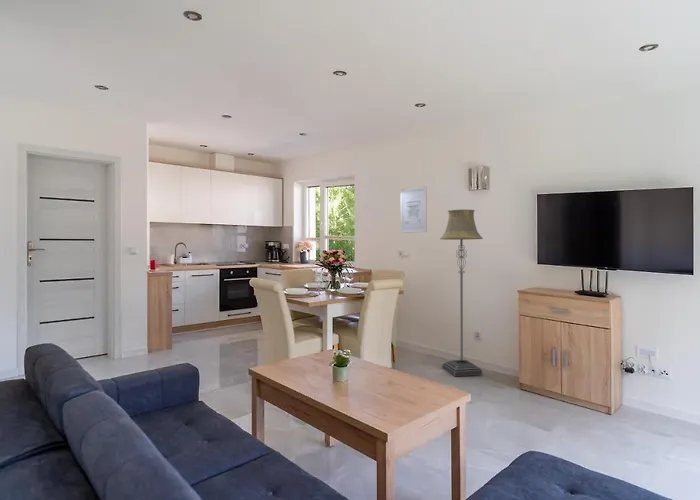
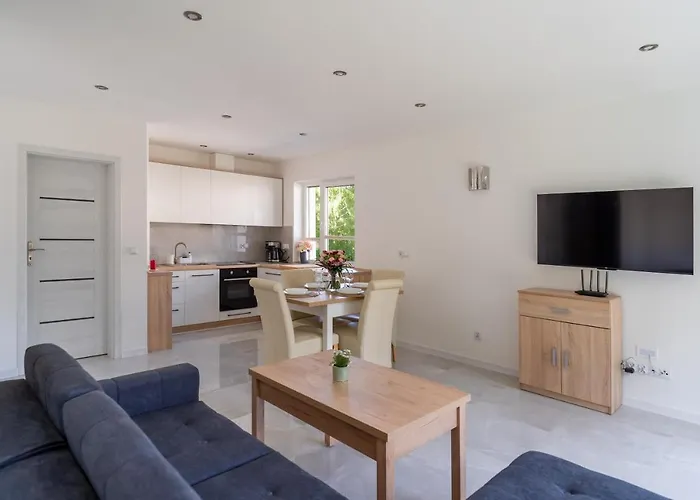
- floor lamp [439,208,484,377]
- wall art [400,185,428,234]
